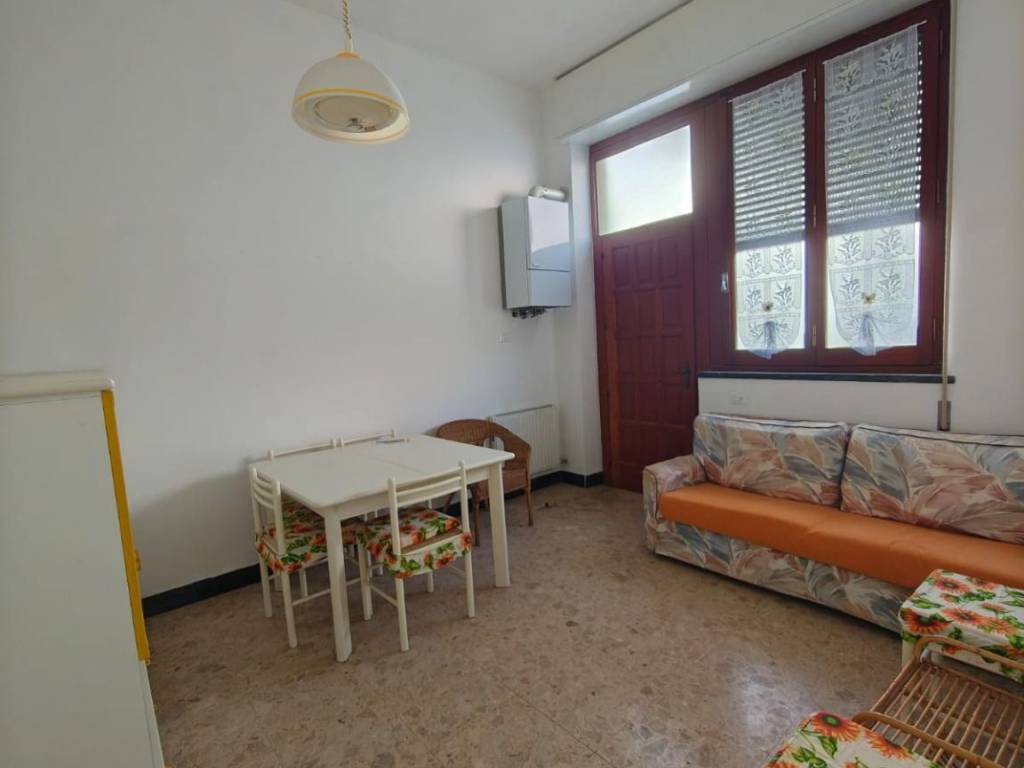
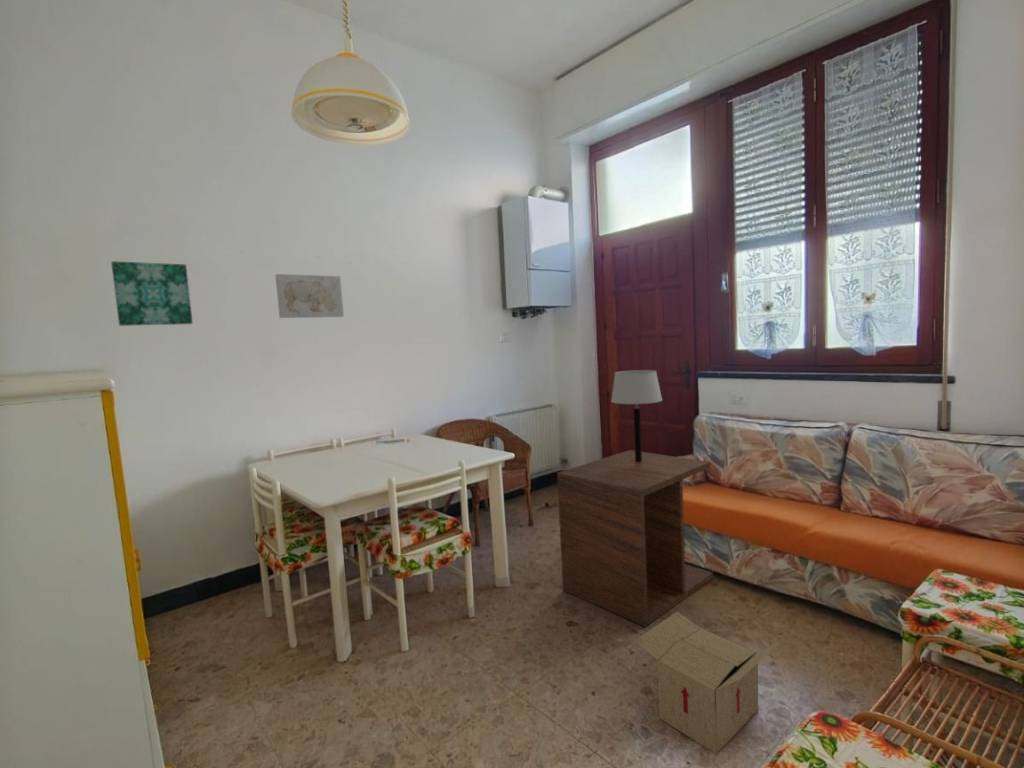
+ wall art [110,260,194,327]
+ side table [556,449,714,628]
+ cardboard box [632,611,781,755]
+ table lamp [610,369,663,462]
+ wall art [274,273,345,319]
